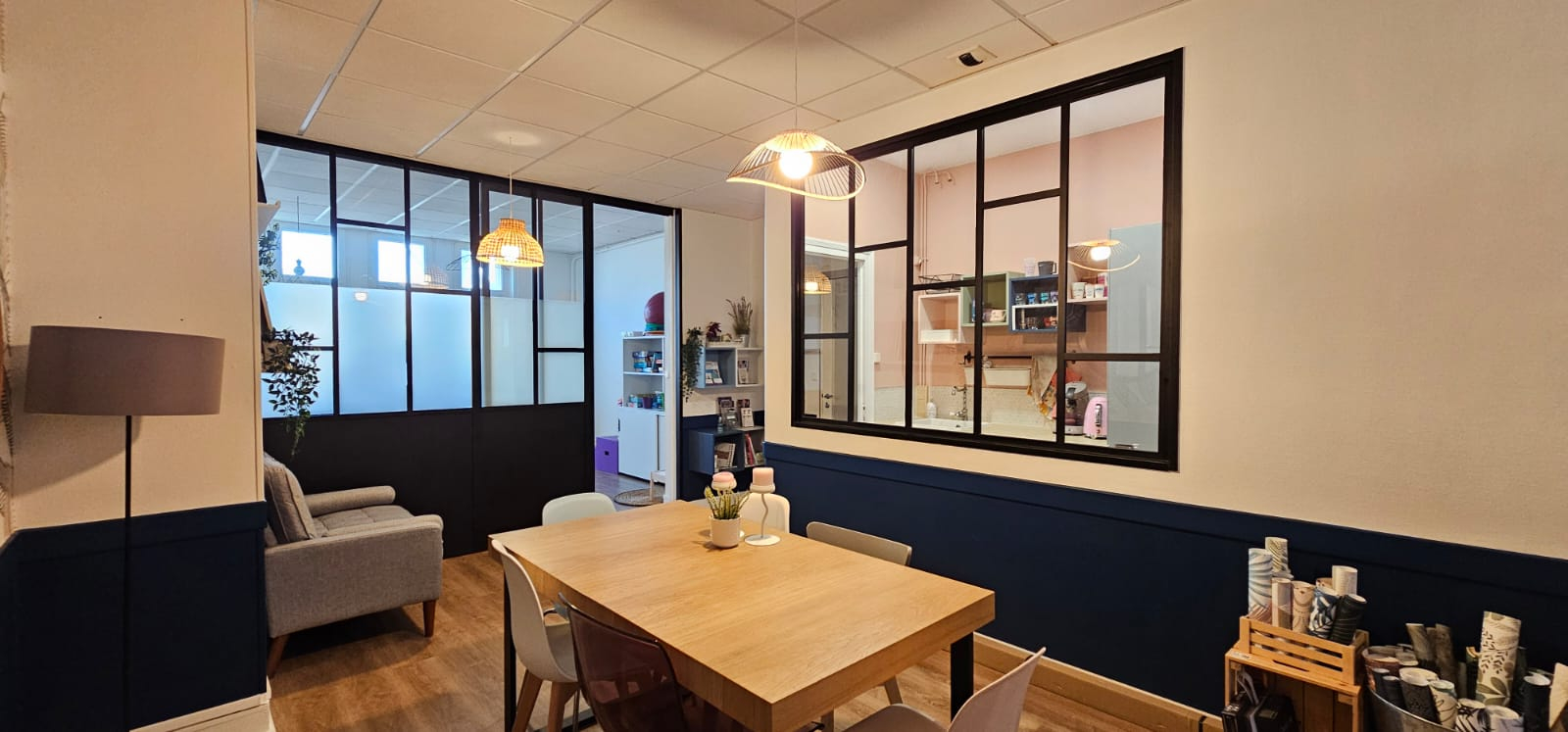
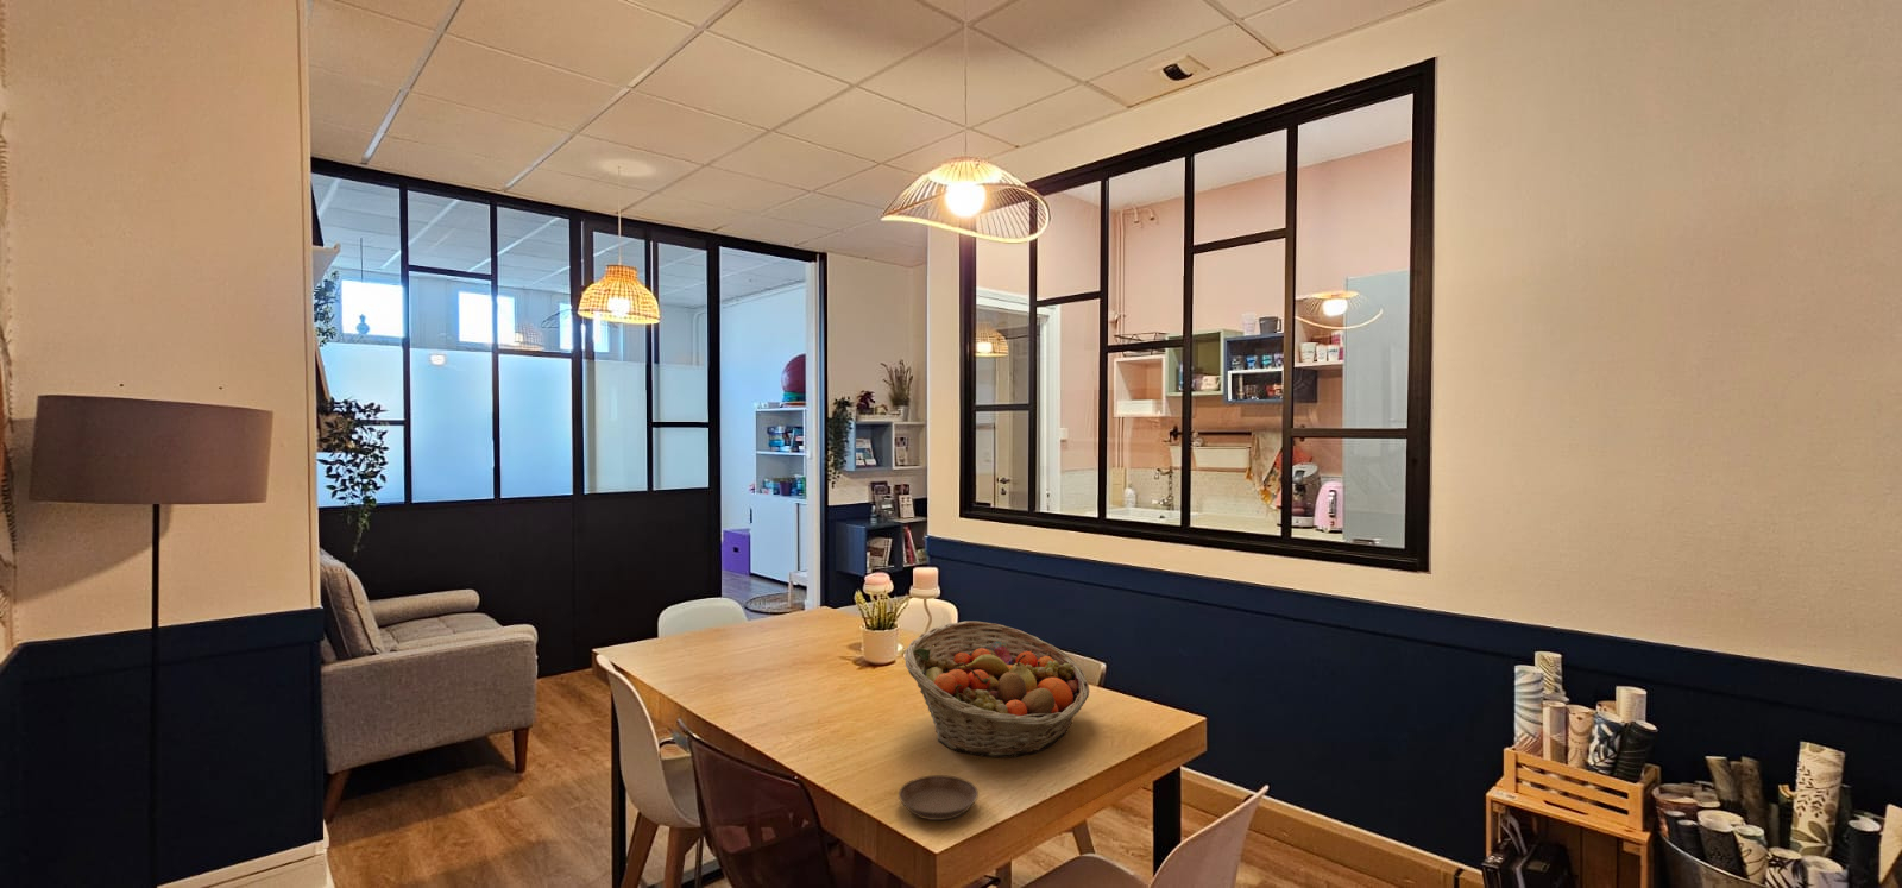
+ saucer [898,774,980,821]
+ fruit basket [904,621,1090,758]
